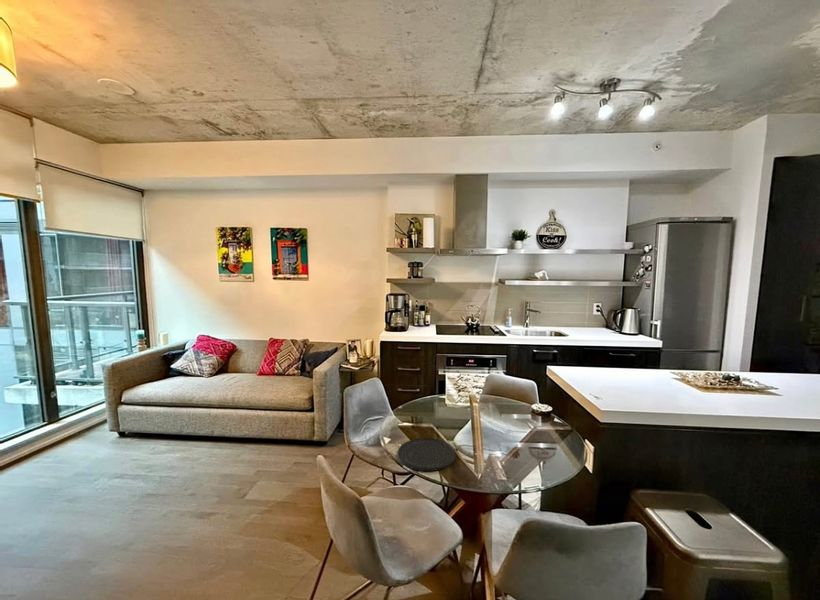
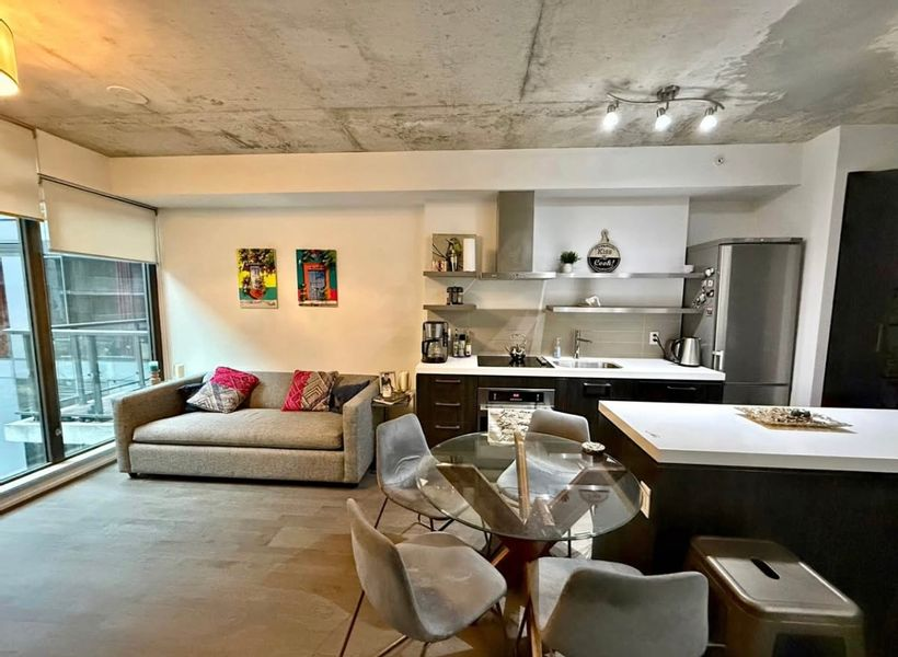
- plate [397,437,456,472]
